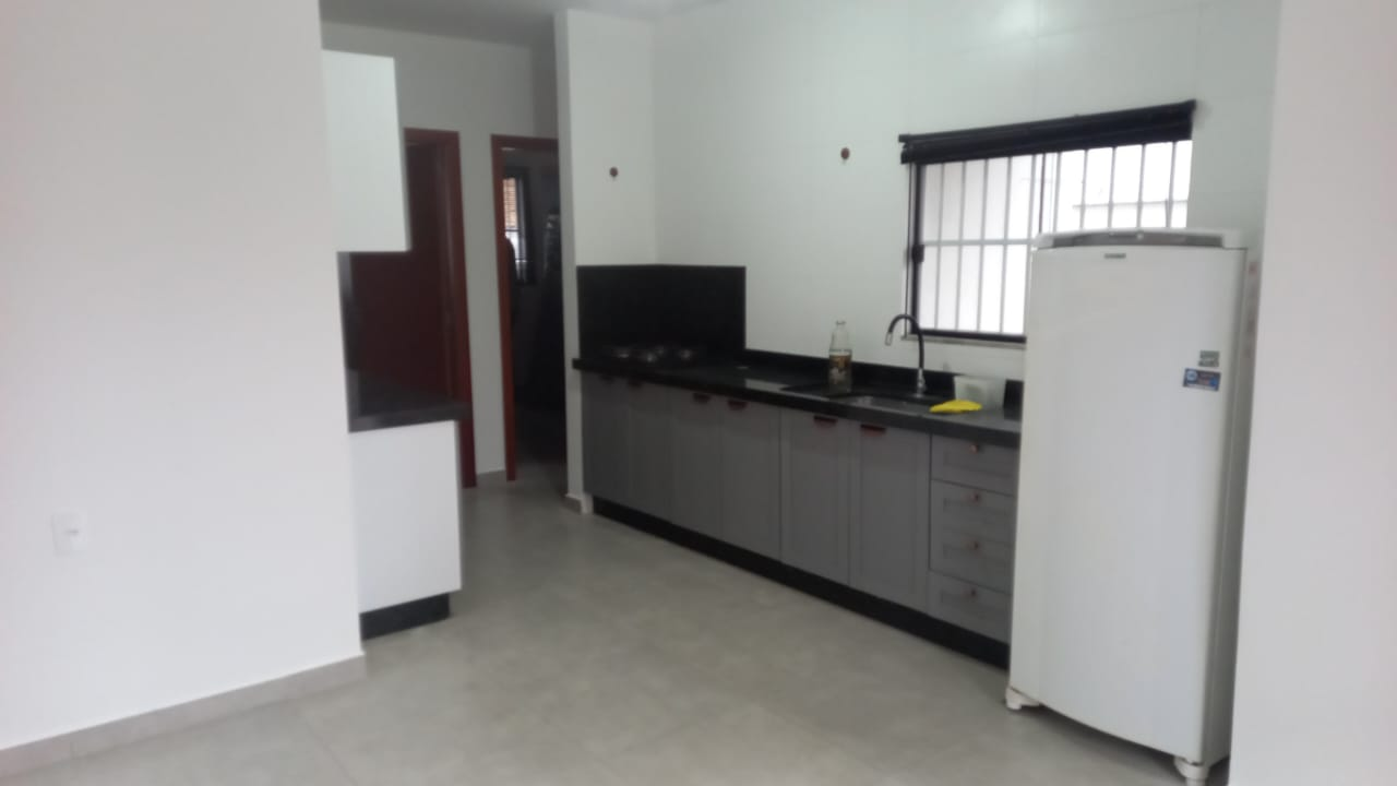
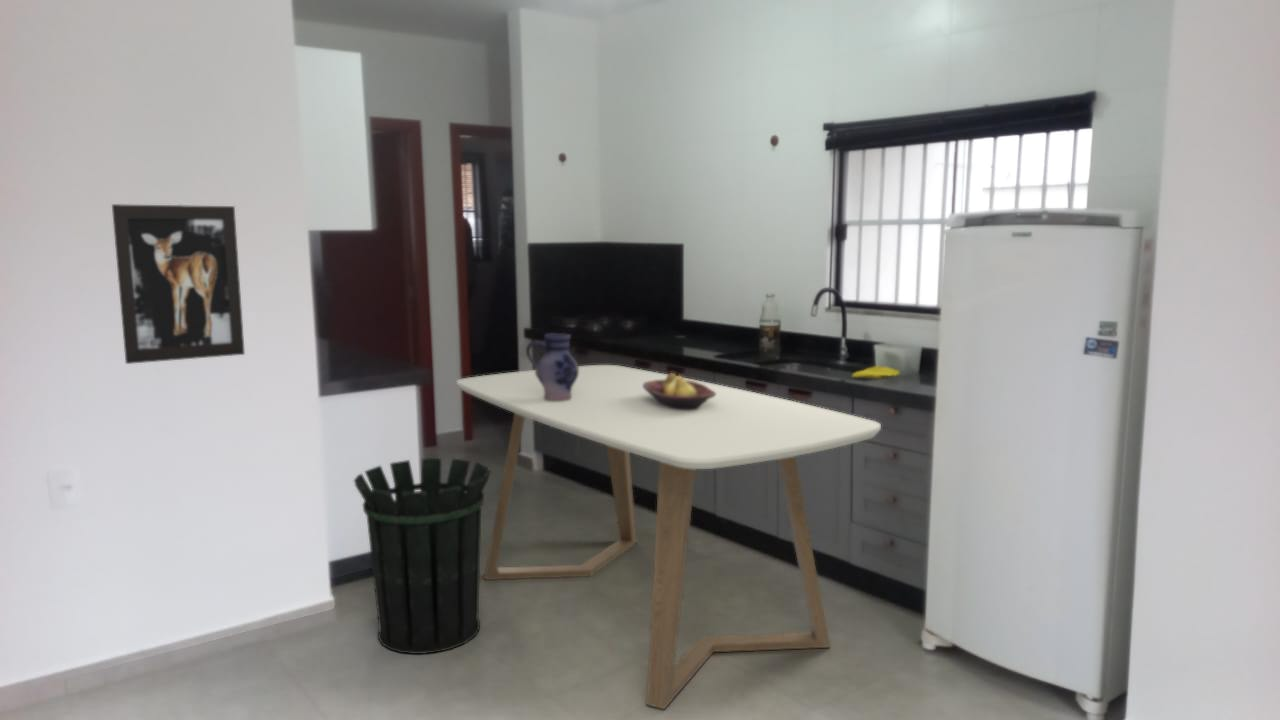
+ dining table [456,364,882,710]
+ waste bin [353,457,492,655]
+ fruit bowl [643,372,716,411]
+ pitcher [525,332,579,401]
+ wall art [111,203,246,365]
